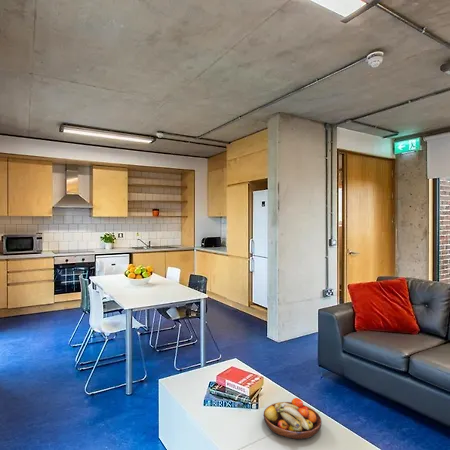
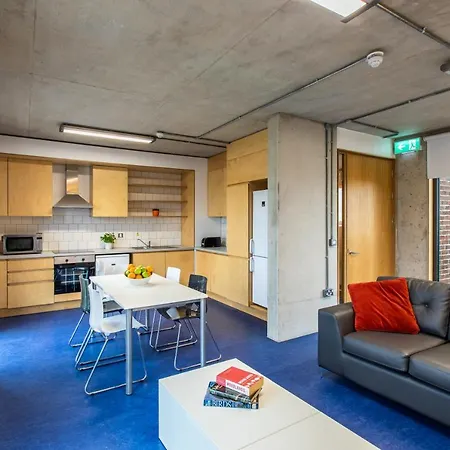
- fruit bowl [263,397,323,440]
